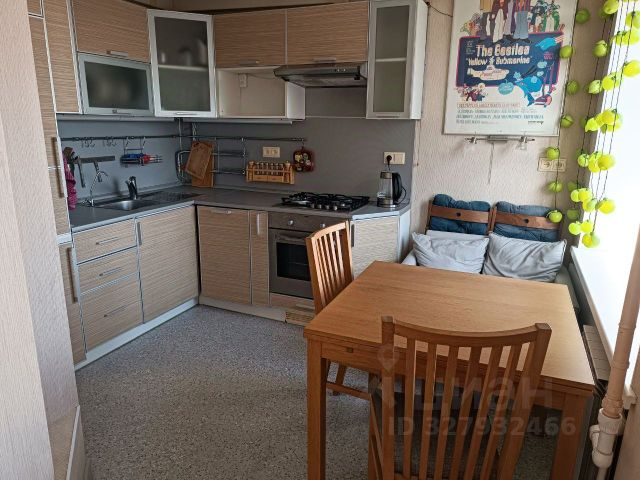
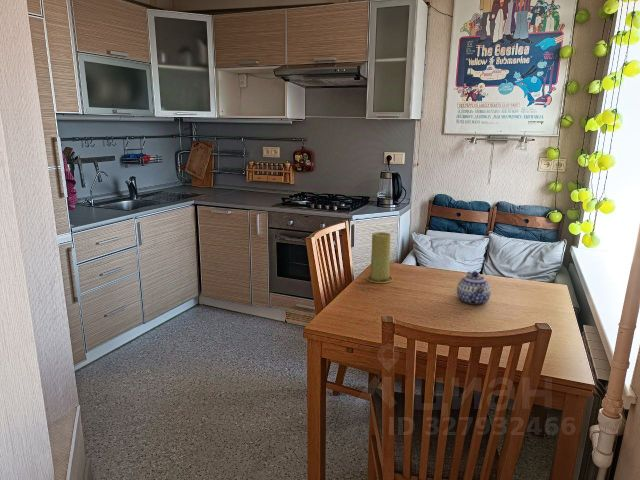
+ teapot [456,270,492,306]
+ candle [366,231,394,284]
